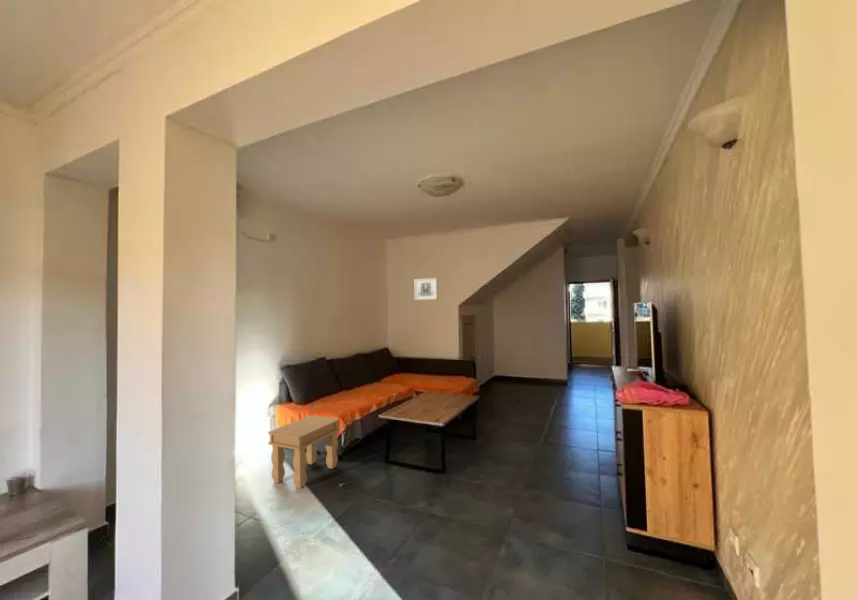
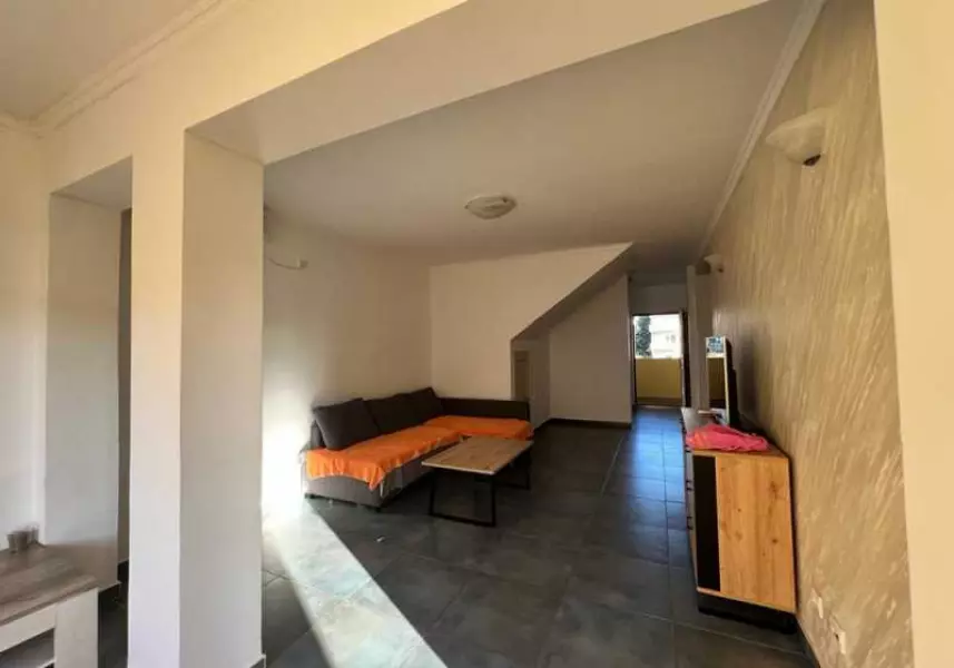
- side table [267,414,341,490]
- wall art [414,277,439,301]
